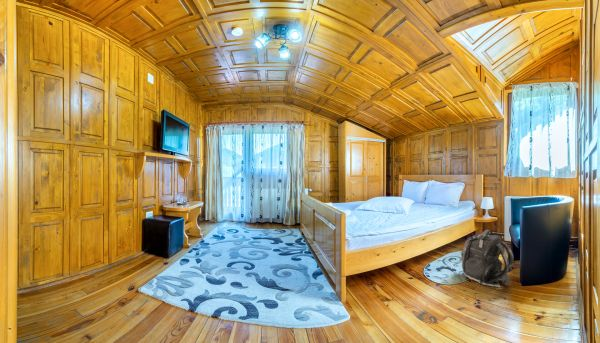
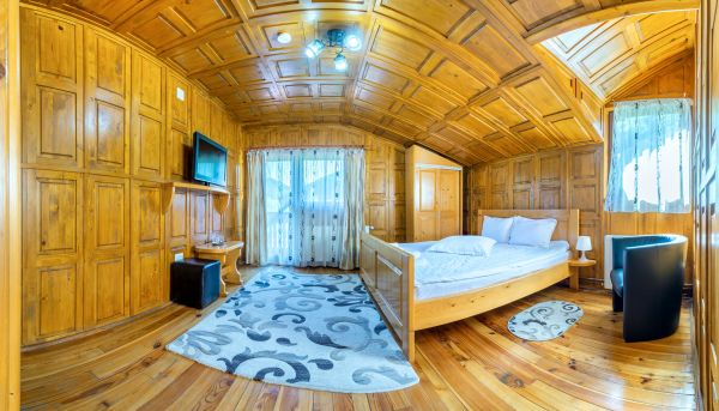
- backpack [459,229,515,288]
